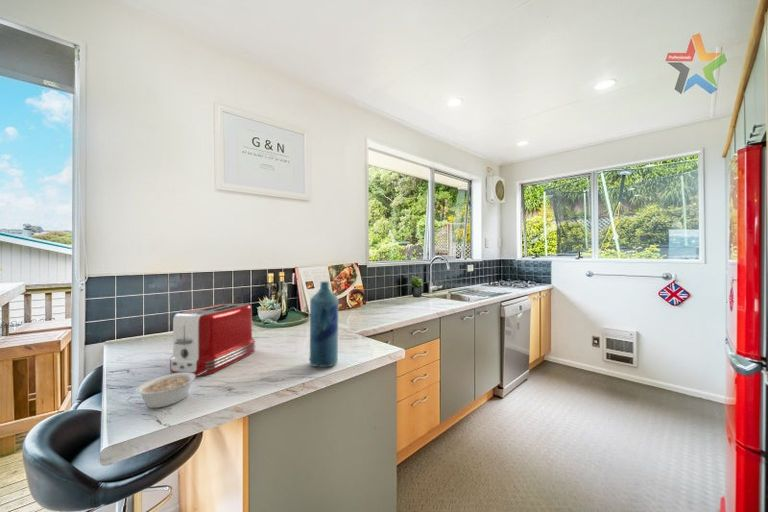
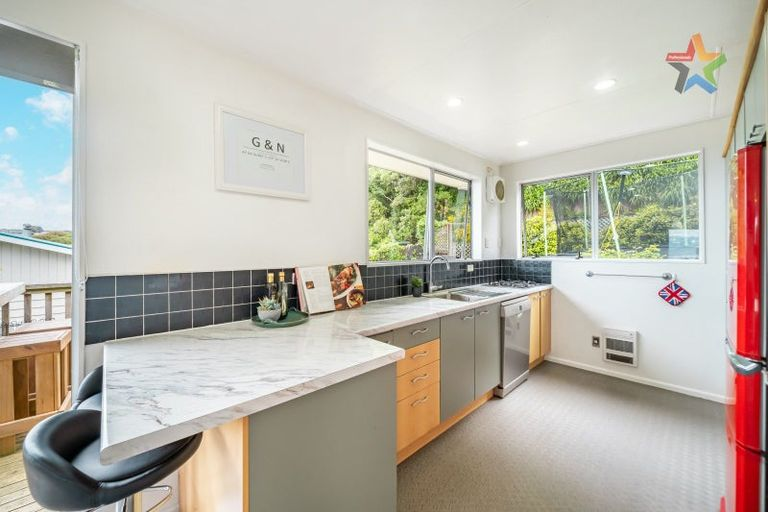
- legume [135,370,207,409]
- toaster [169,302,256,377]
- bottle [309,281,340,368]
